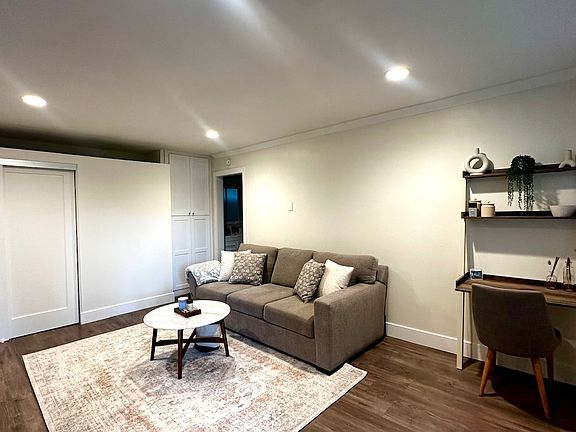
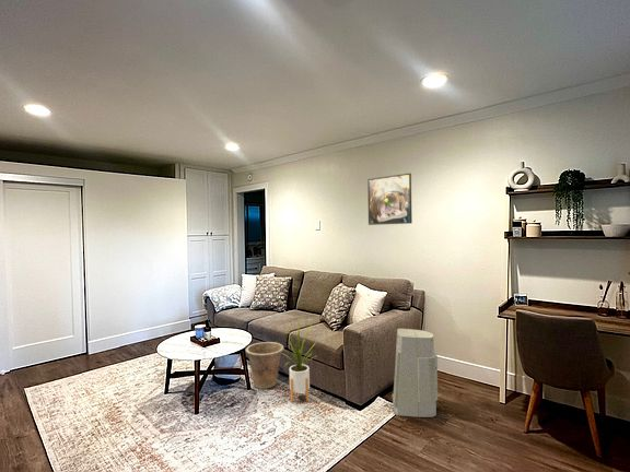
+ air purifier [390,328,439,418]
+ clay cup [245,341,284,390]
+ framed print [366,173,413,226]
+ house plant [281,318,317,403]
